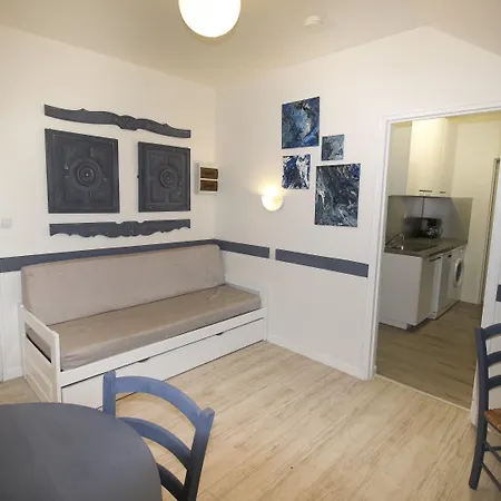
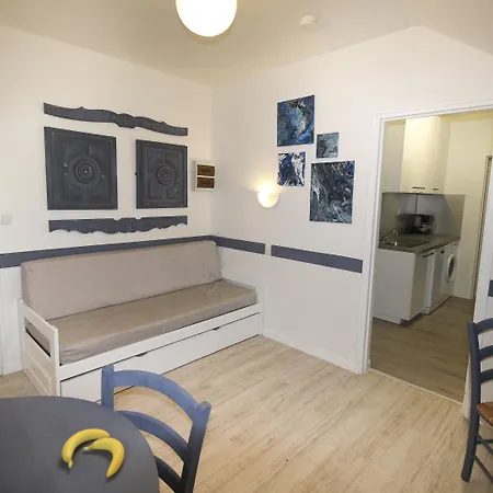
+ banana [61,428,125,478]
